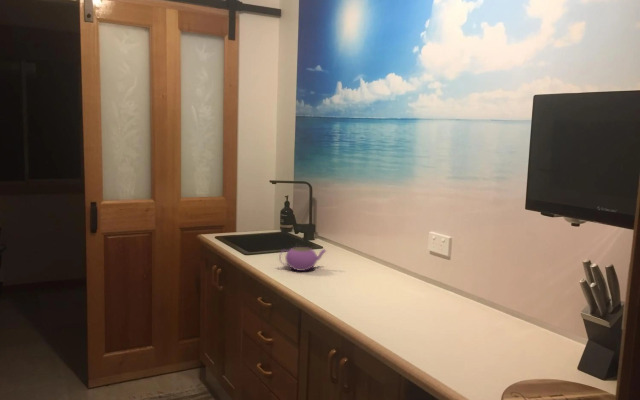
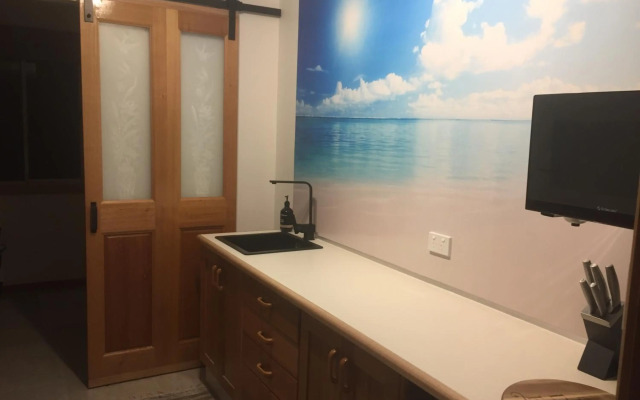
- teapot [278,246,327,272]
